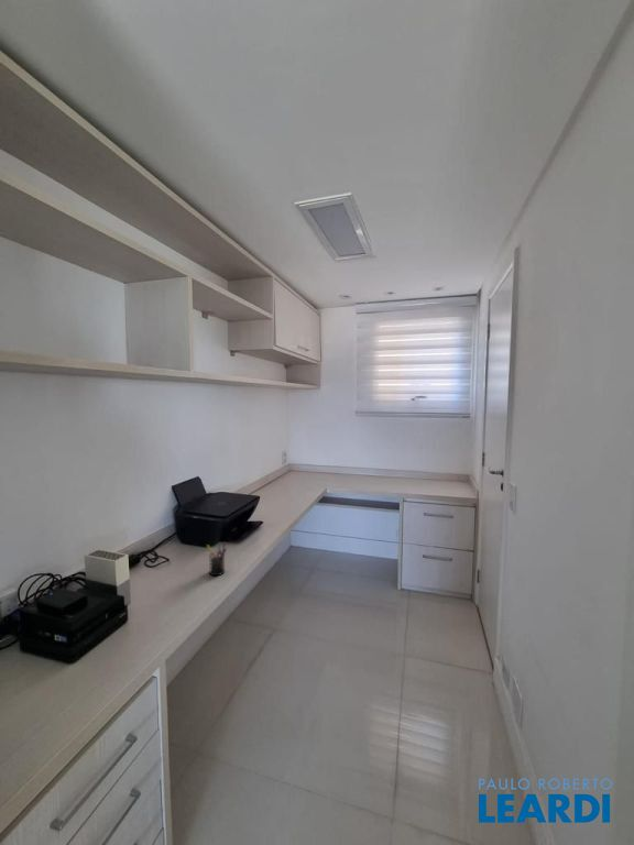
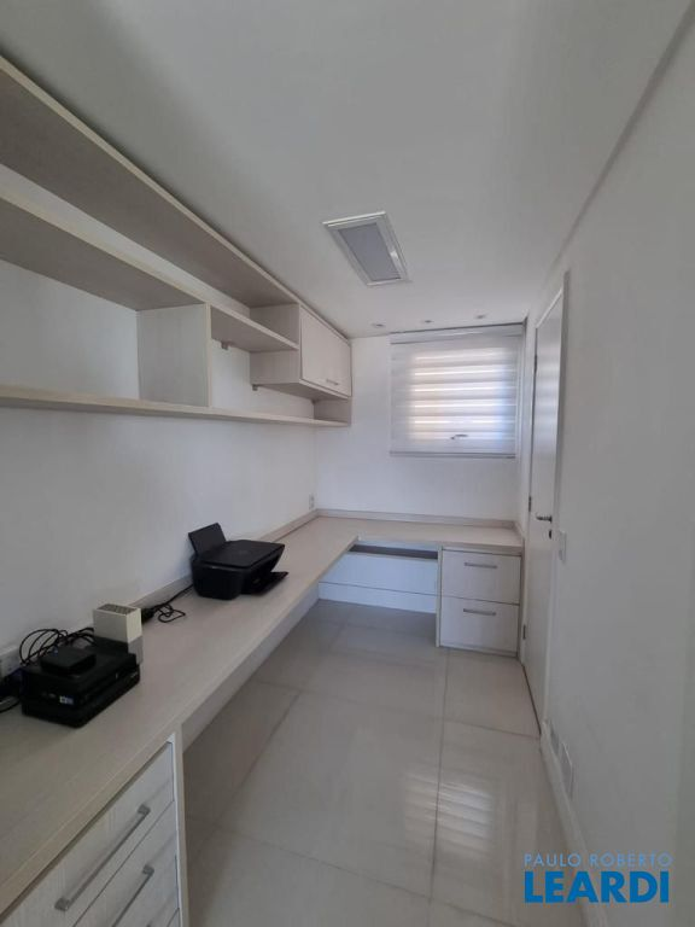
- pen holder [206,541,228,577]
